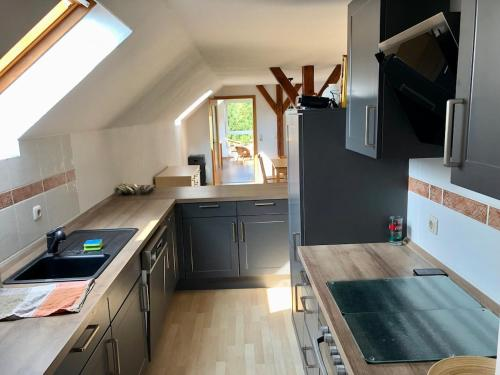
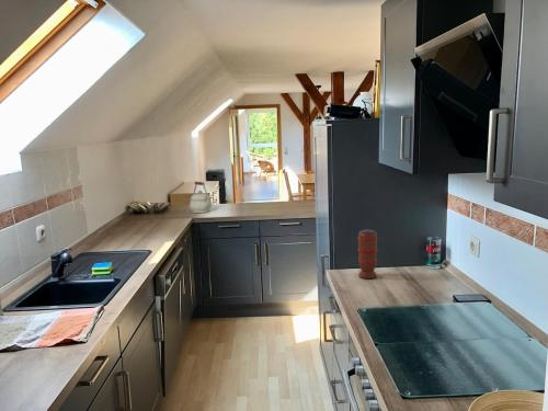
+ spice grinder [357,229,378,279]
+ kettle [189,181,213,214]
